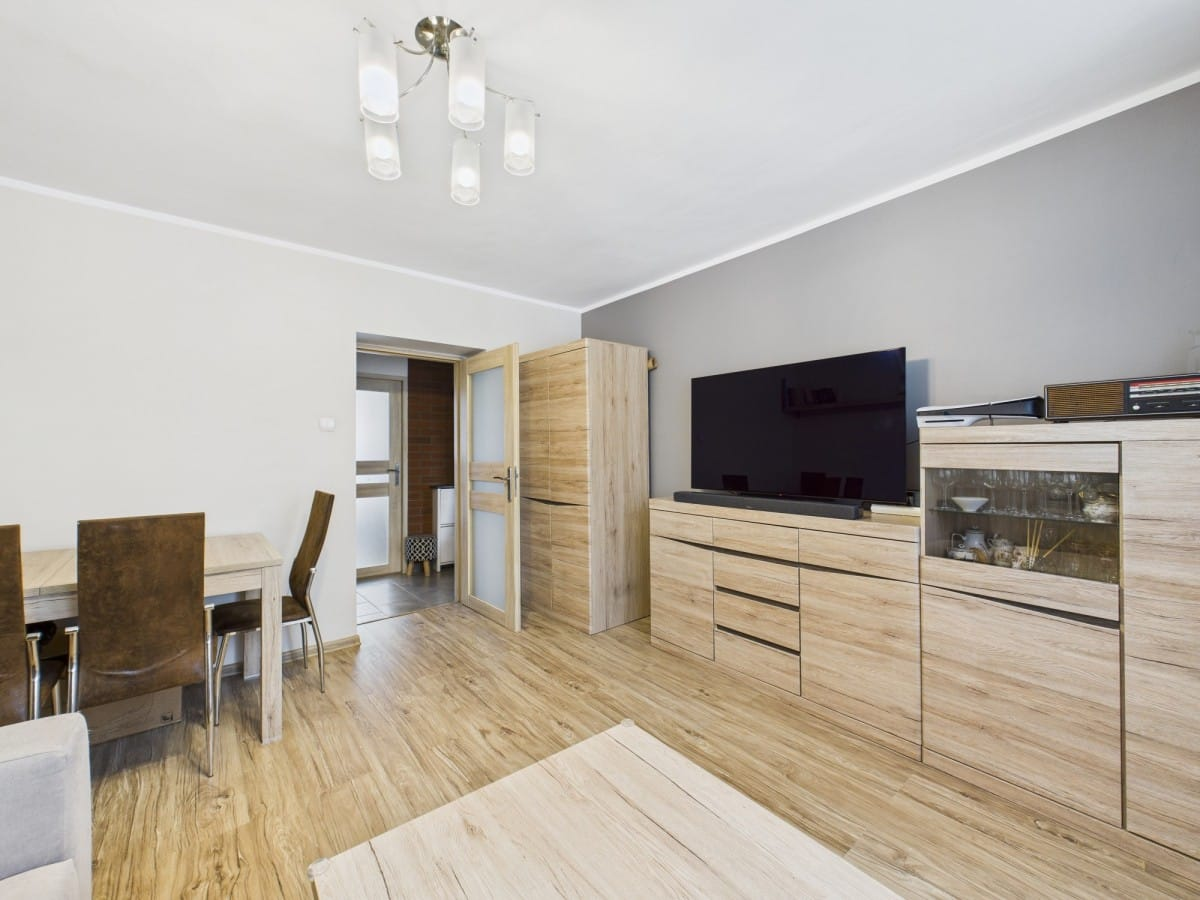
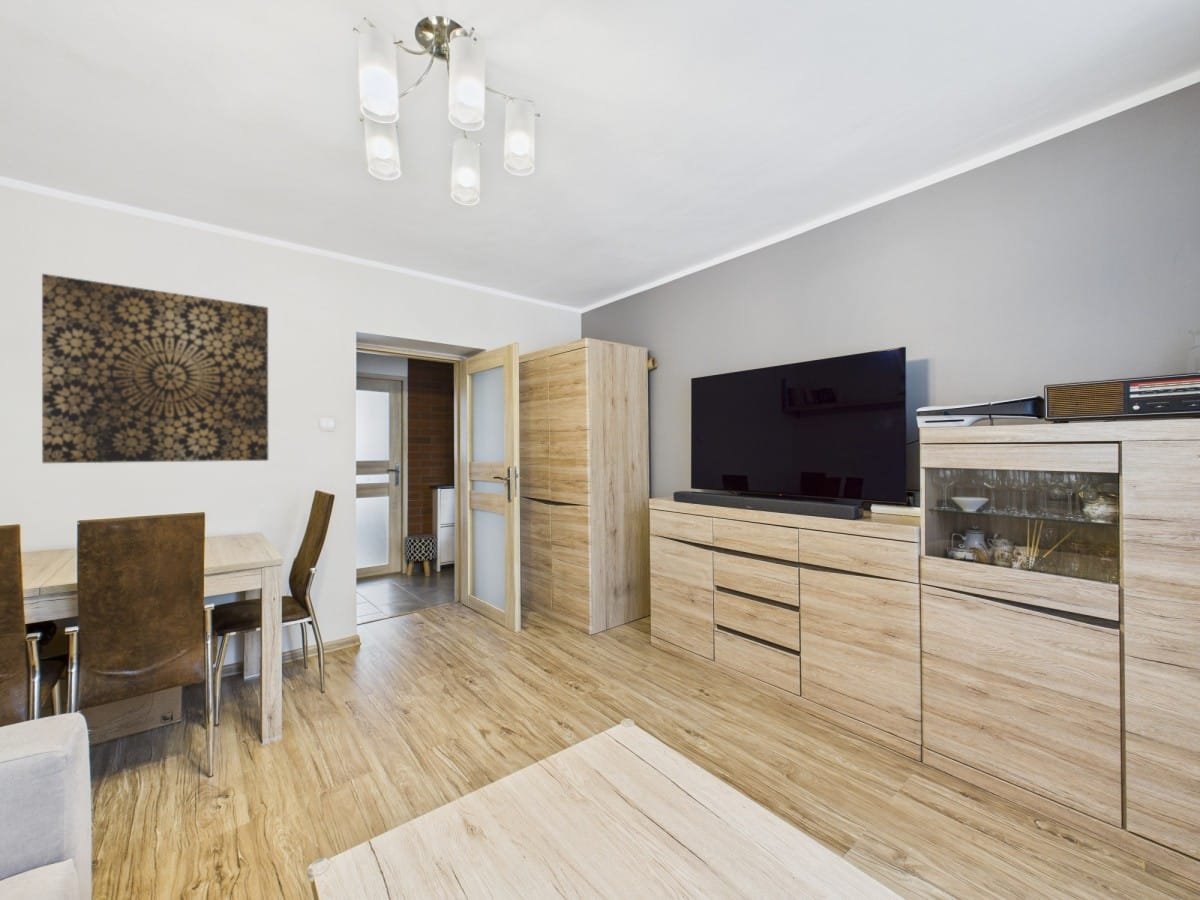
+ wall art [41,273,269,464]
